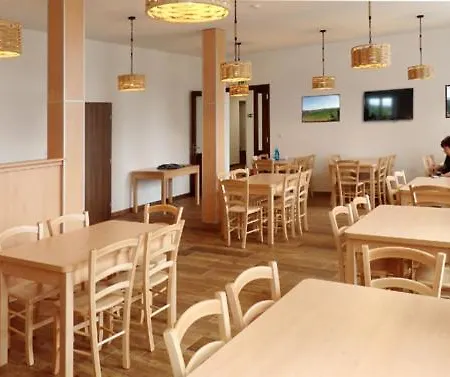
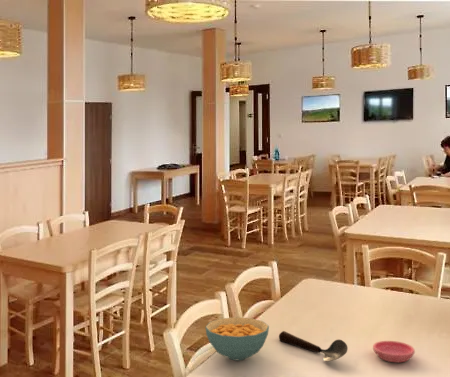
+ cereal bowl [205,316,270,361]
+ spoon [278,330,349,362]
+ saucer [372,340,416,363]
